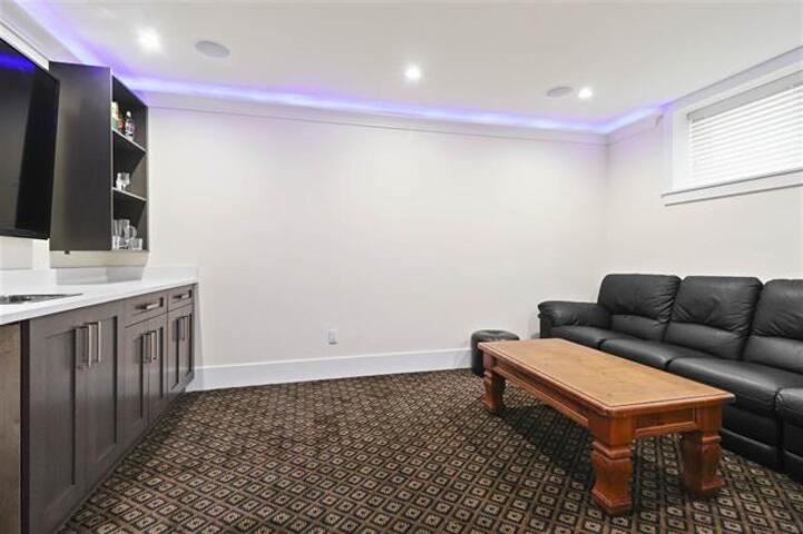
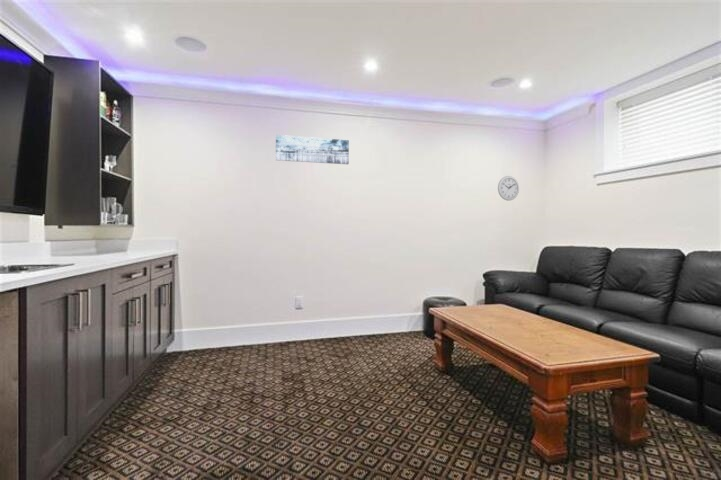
+ wall clock [497,175,520,202]
+ wall art [275,134,350,165]
